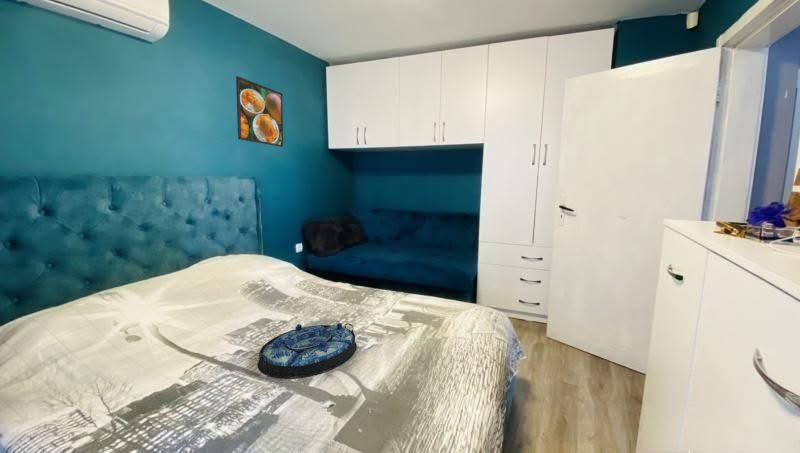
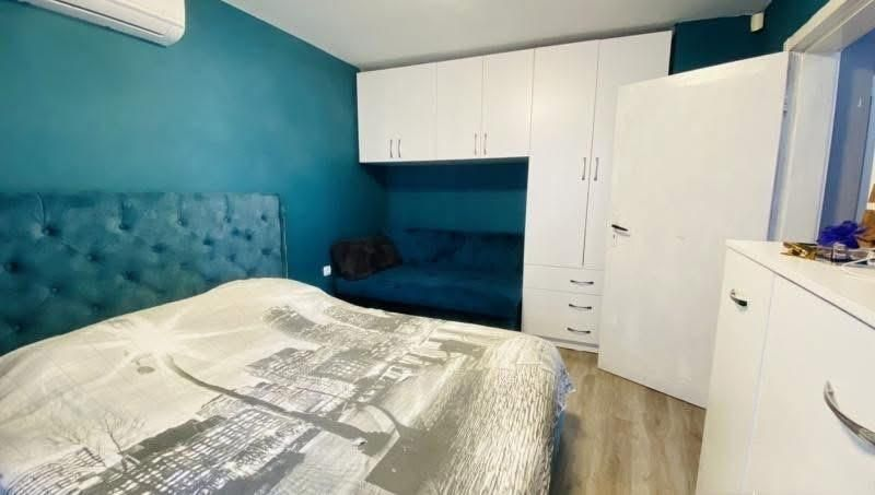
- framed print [235,75,284,148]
- serving tray [257,322,358,379]
